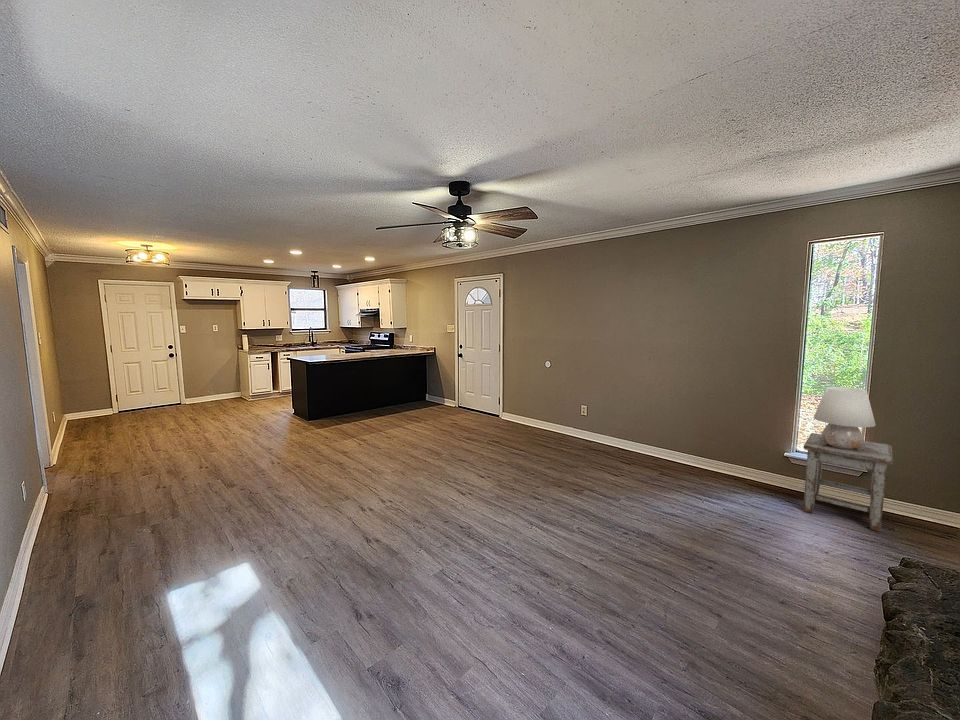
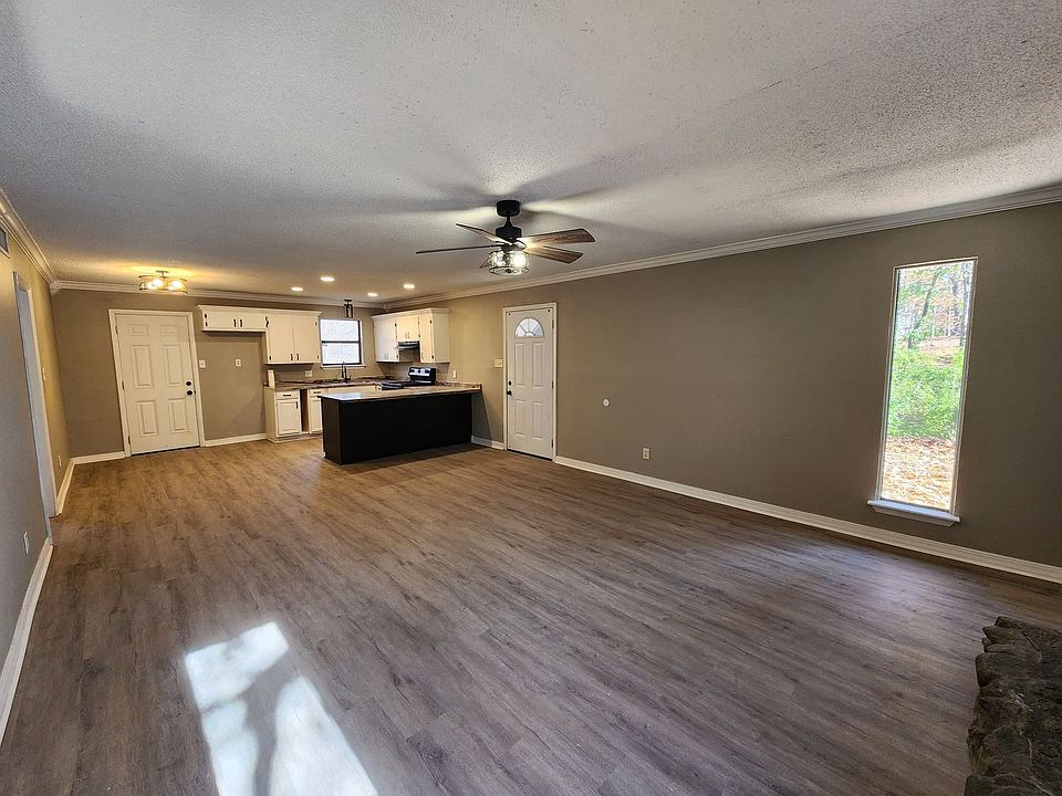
- table lamp [813,386,877,450]
- stool [802,432,894,532]
